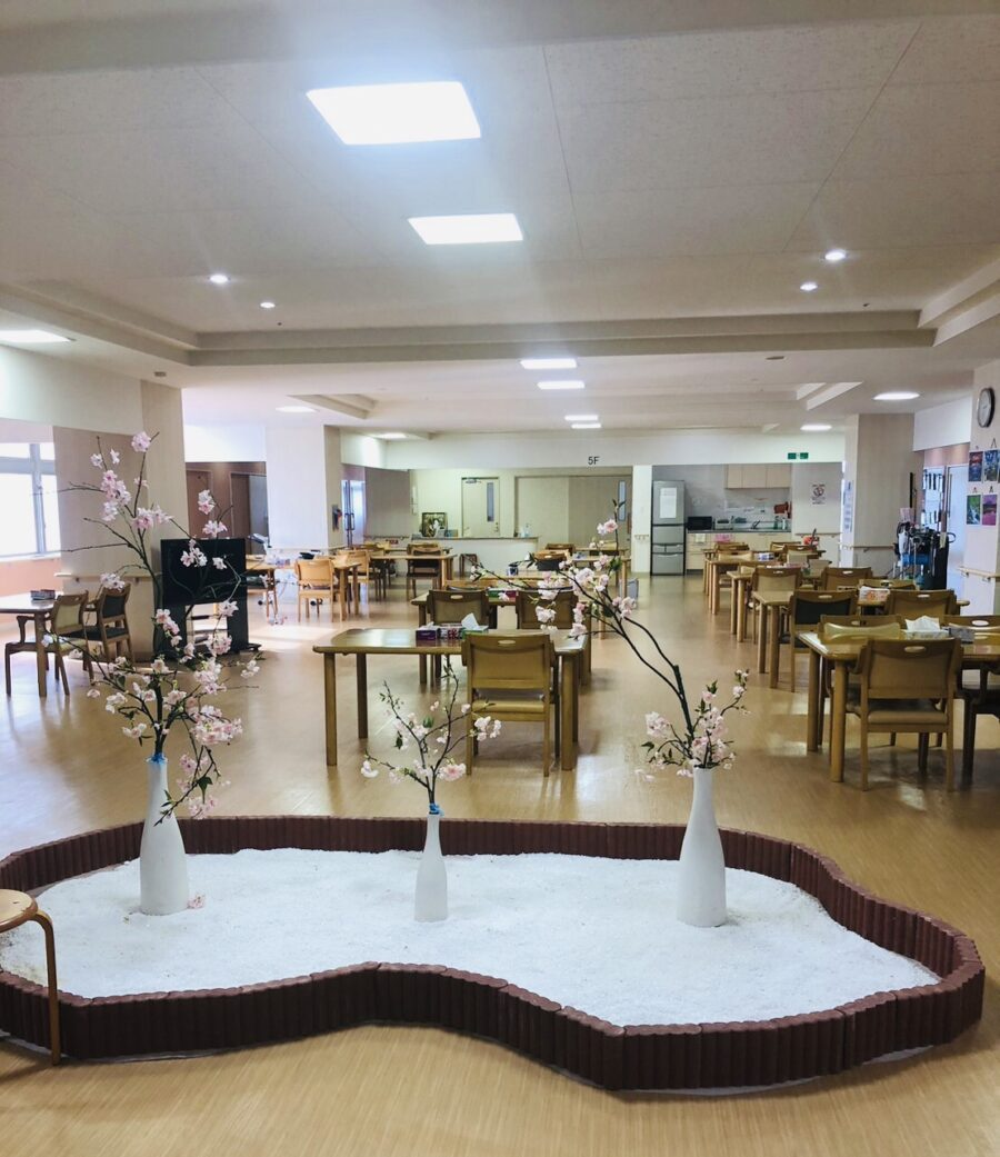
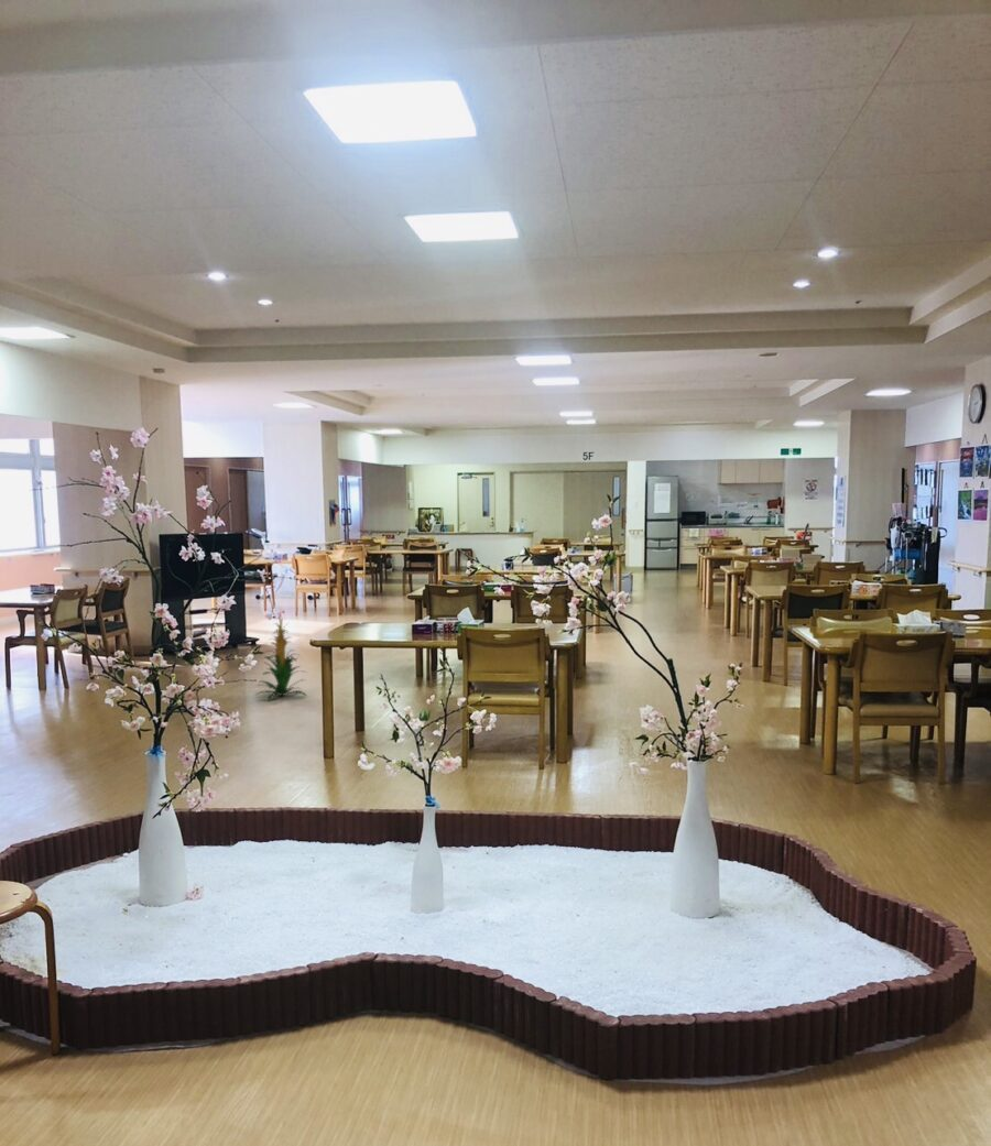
+ indoor plant [253,616,307,701]
